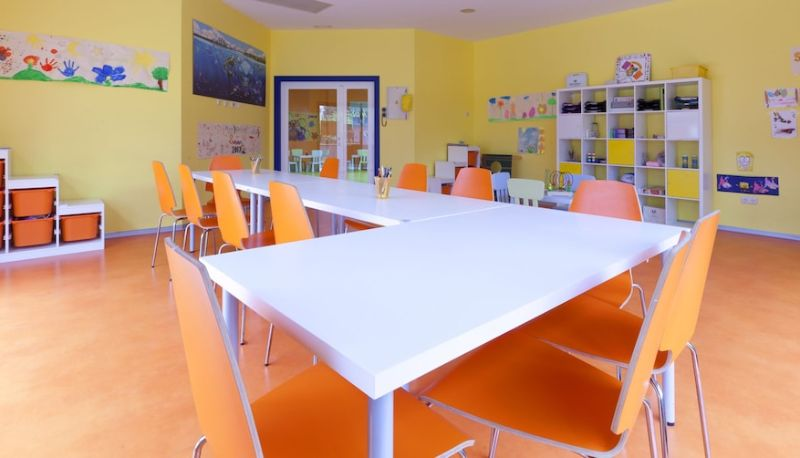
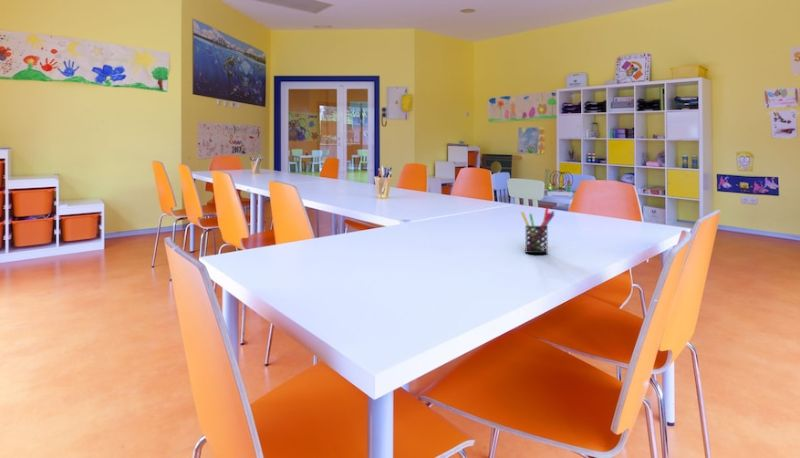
+ pen holder [520,206,555,254]
